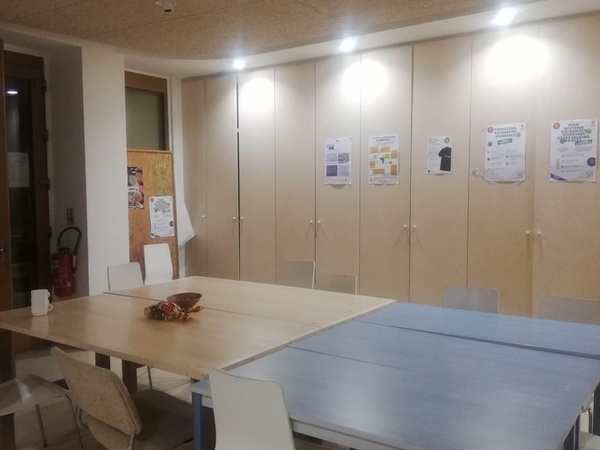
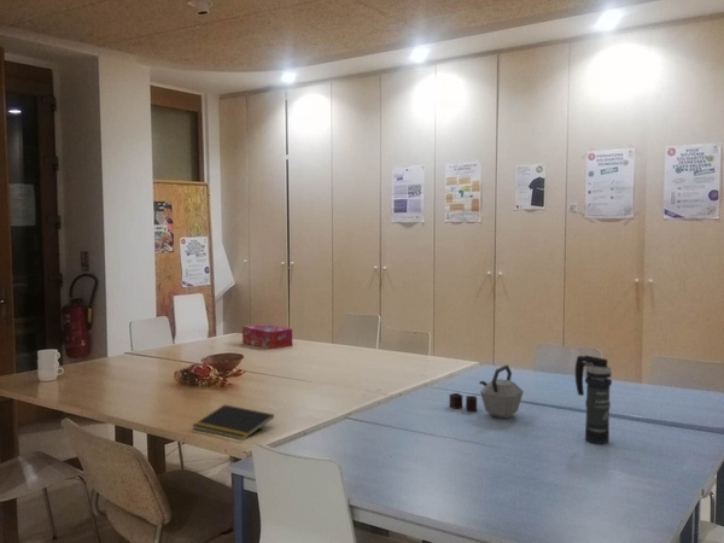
+ smoke grenade [574,355,613,445]
+ tissue box [241,322,293,350]
+ notepad [191,404,275,440]
+ kettle [449,364,525,420]
